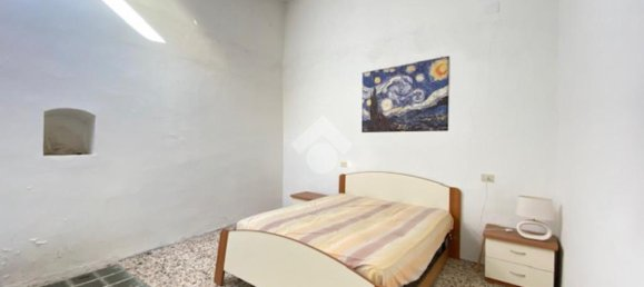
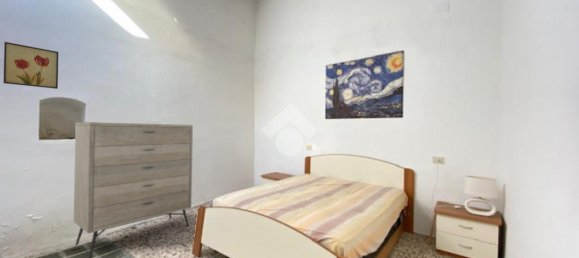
+ wall art [2,41,59,90]
+ dresser [73,121,194,258]
